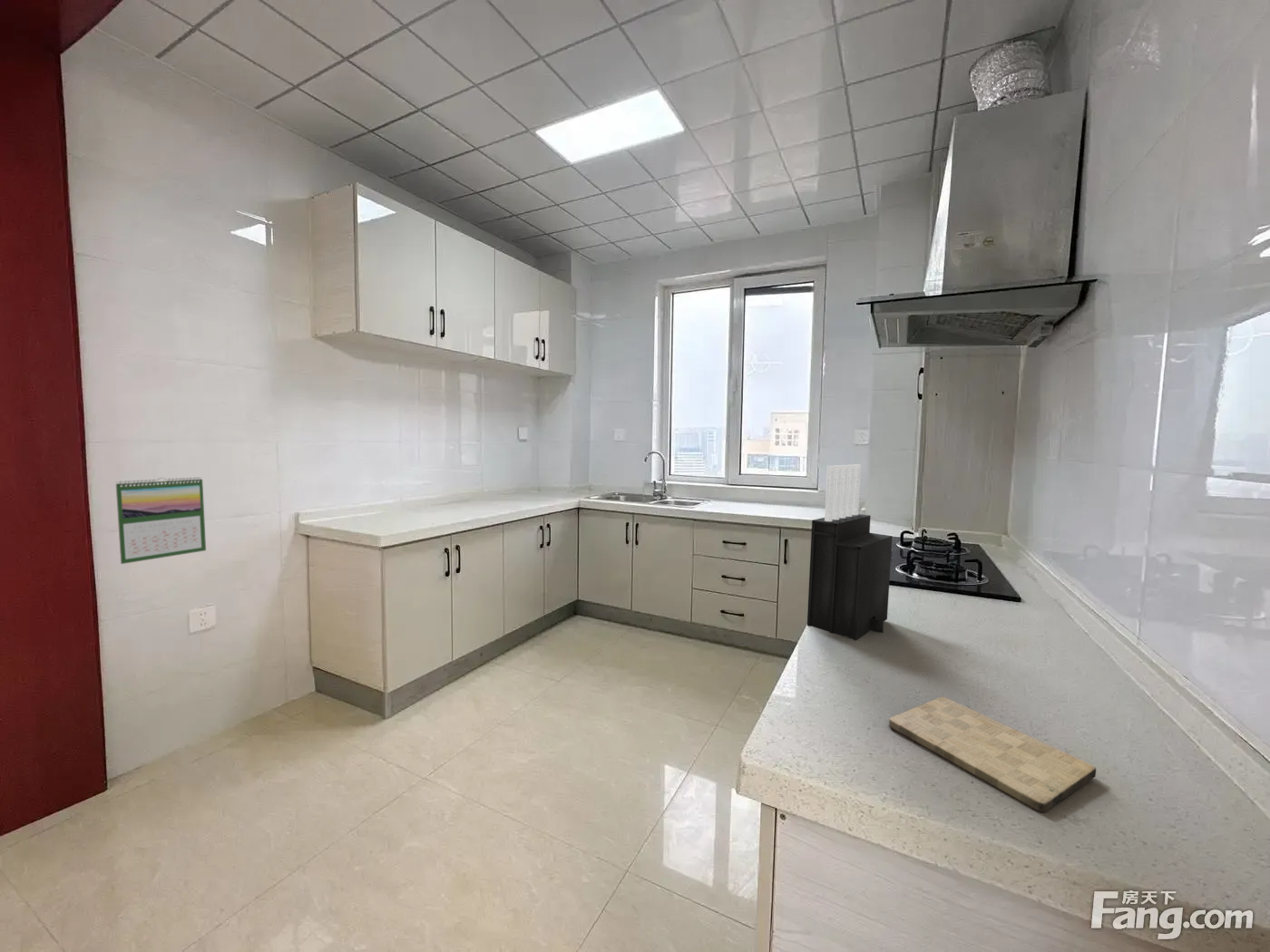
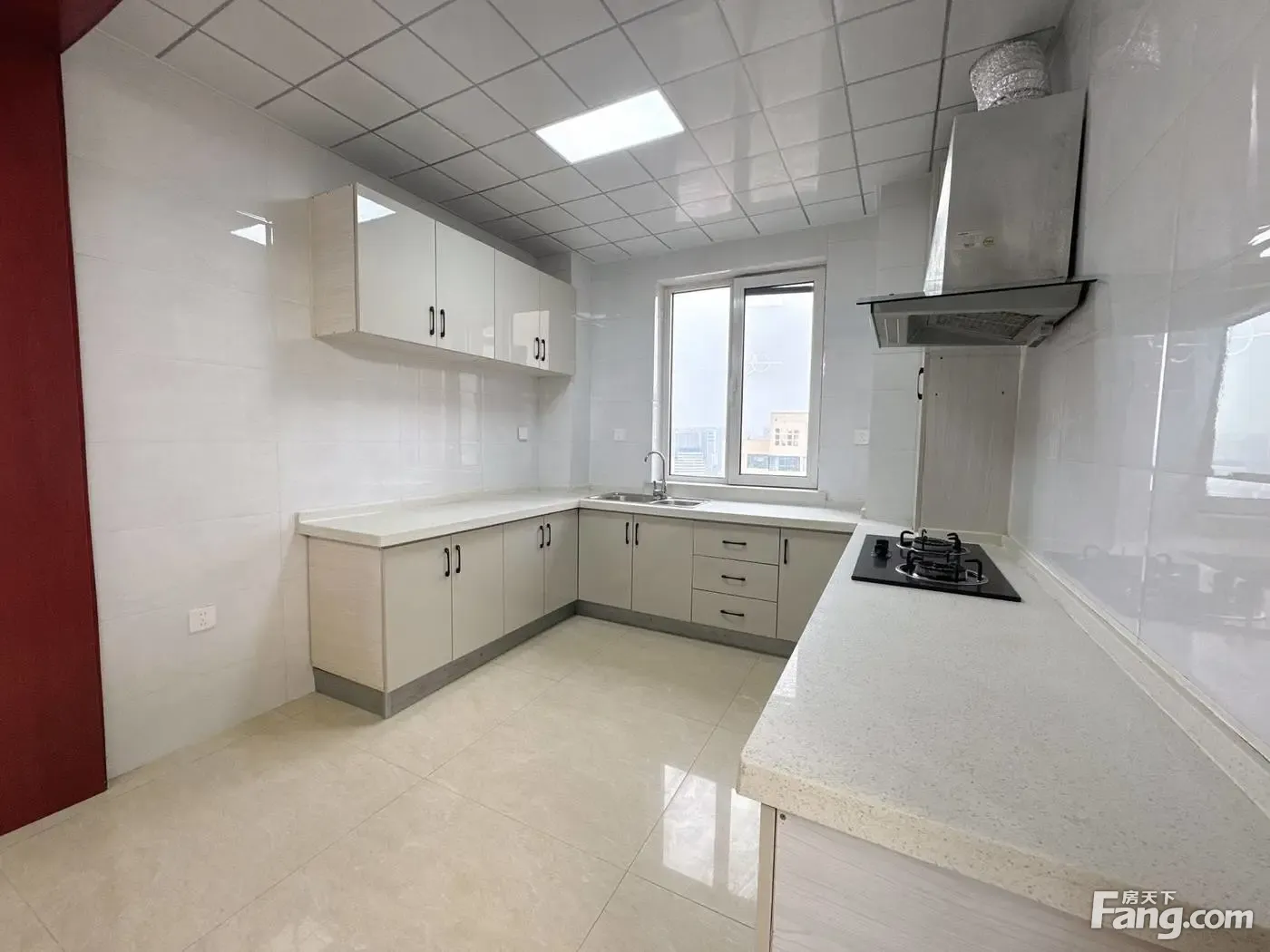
- cutting board [888,696,1097,813]
- calendar [115,476,207,565]
- knife block [806,463,893,641]
